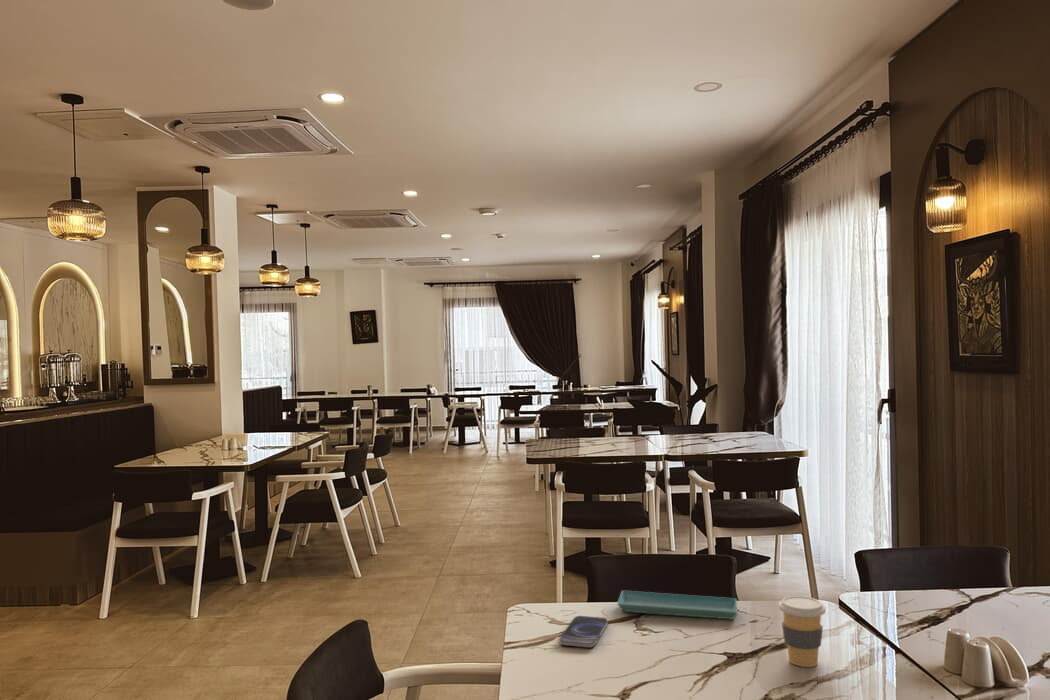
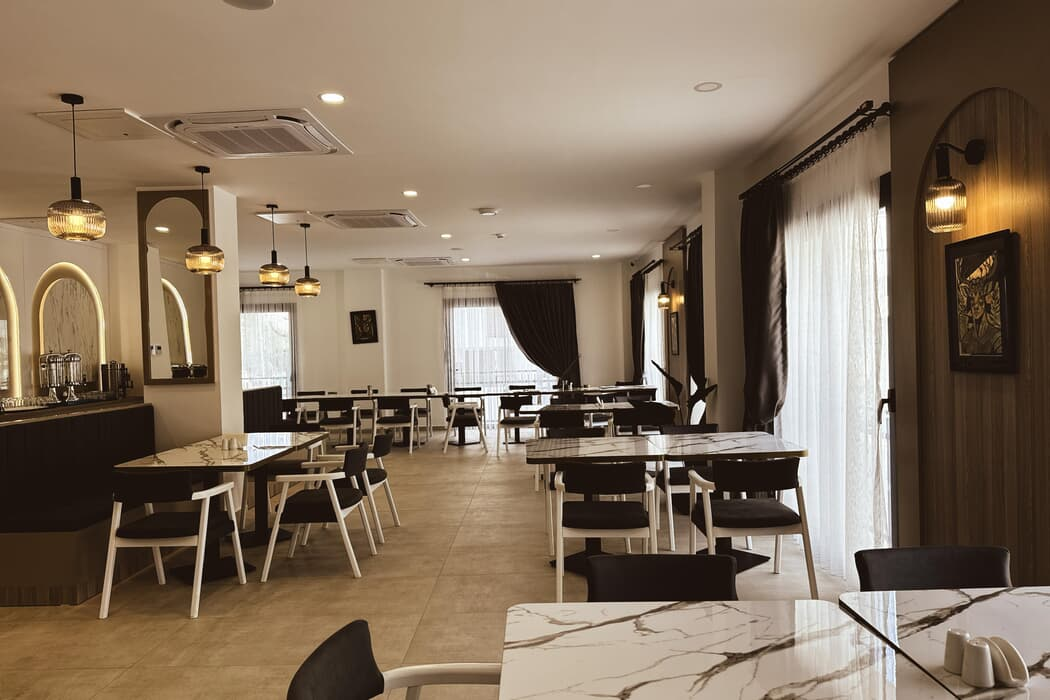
- smartphone [559,615,608,649]
- coffee cup [778,595,827,668]
- saucer [616,590,739,620]
